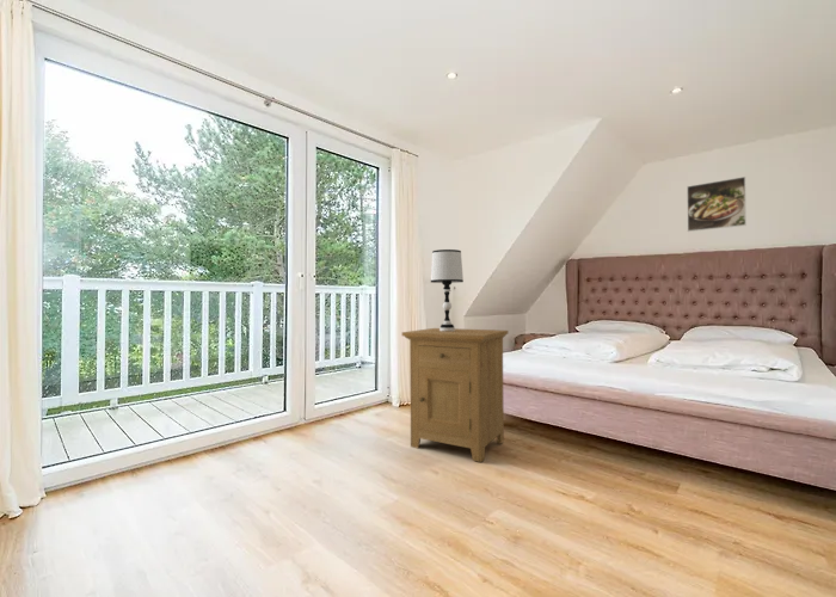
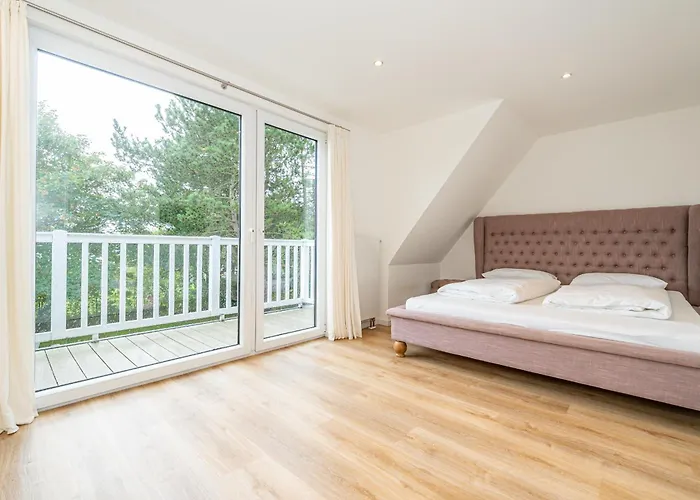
- nightstand [401,327,509,463]
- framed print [686,176,748,233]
- table lamp [430,248,465,332]
